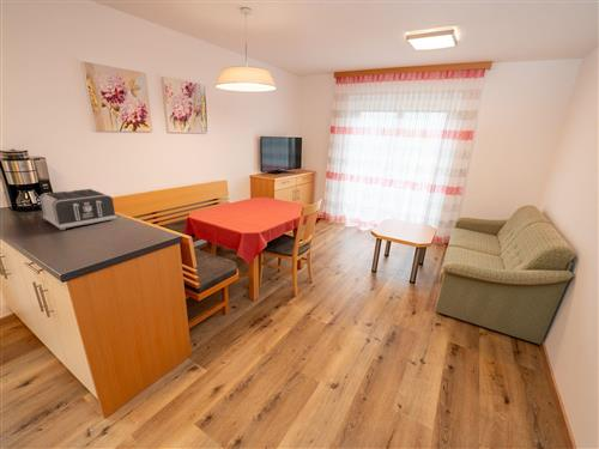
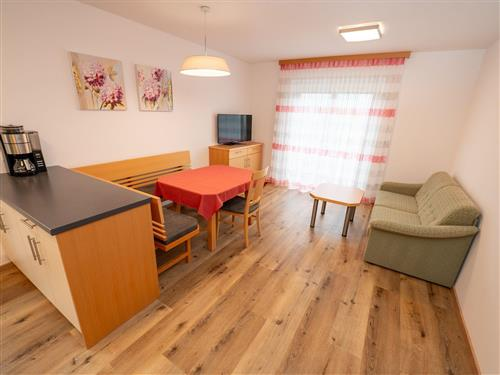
- toaster [38,188,117,231]
